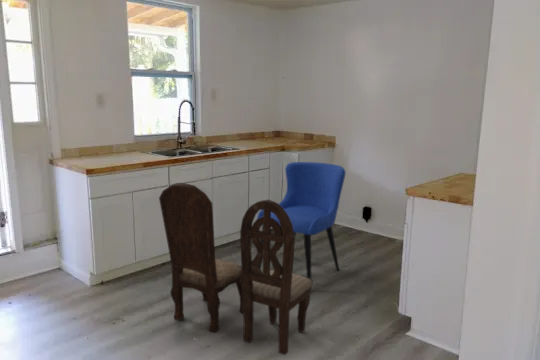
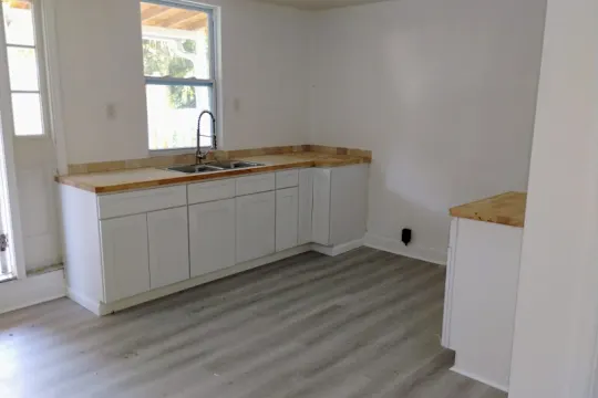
- dining chair [158,182,314,356]
- dining chair [256,161,347,280]
